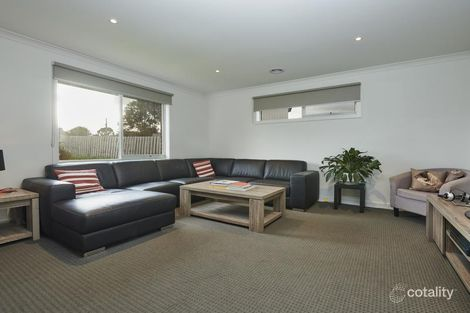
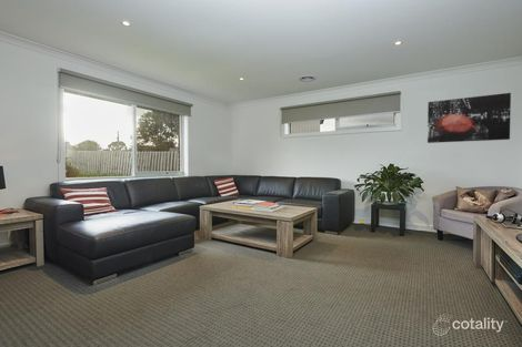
+ wall art [426,92,512,144]
